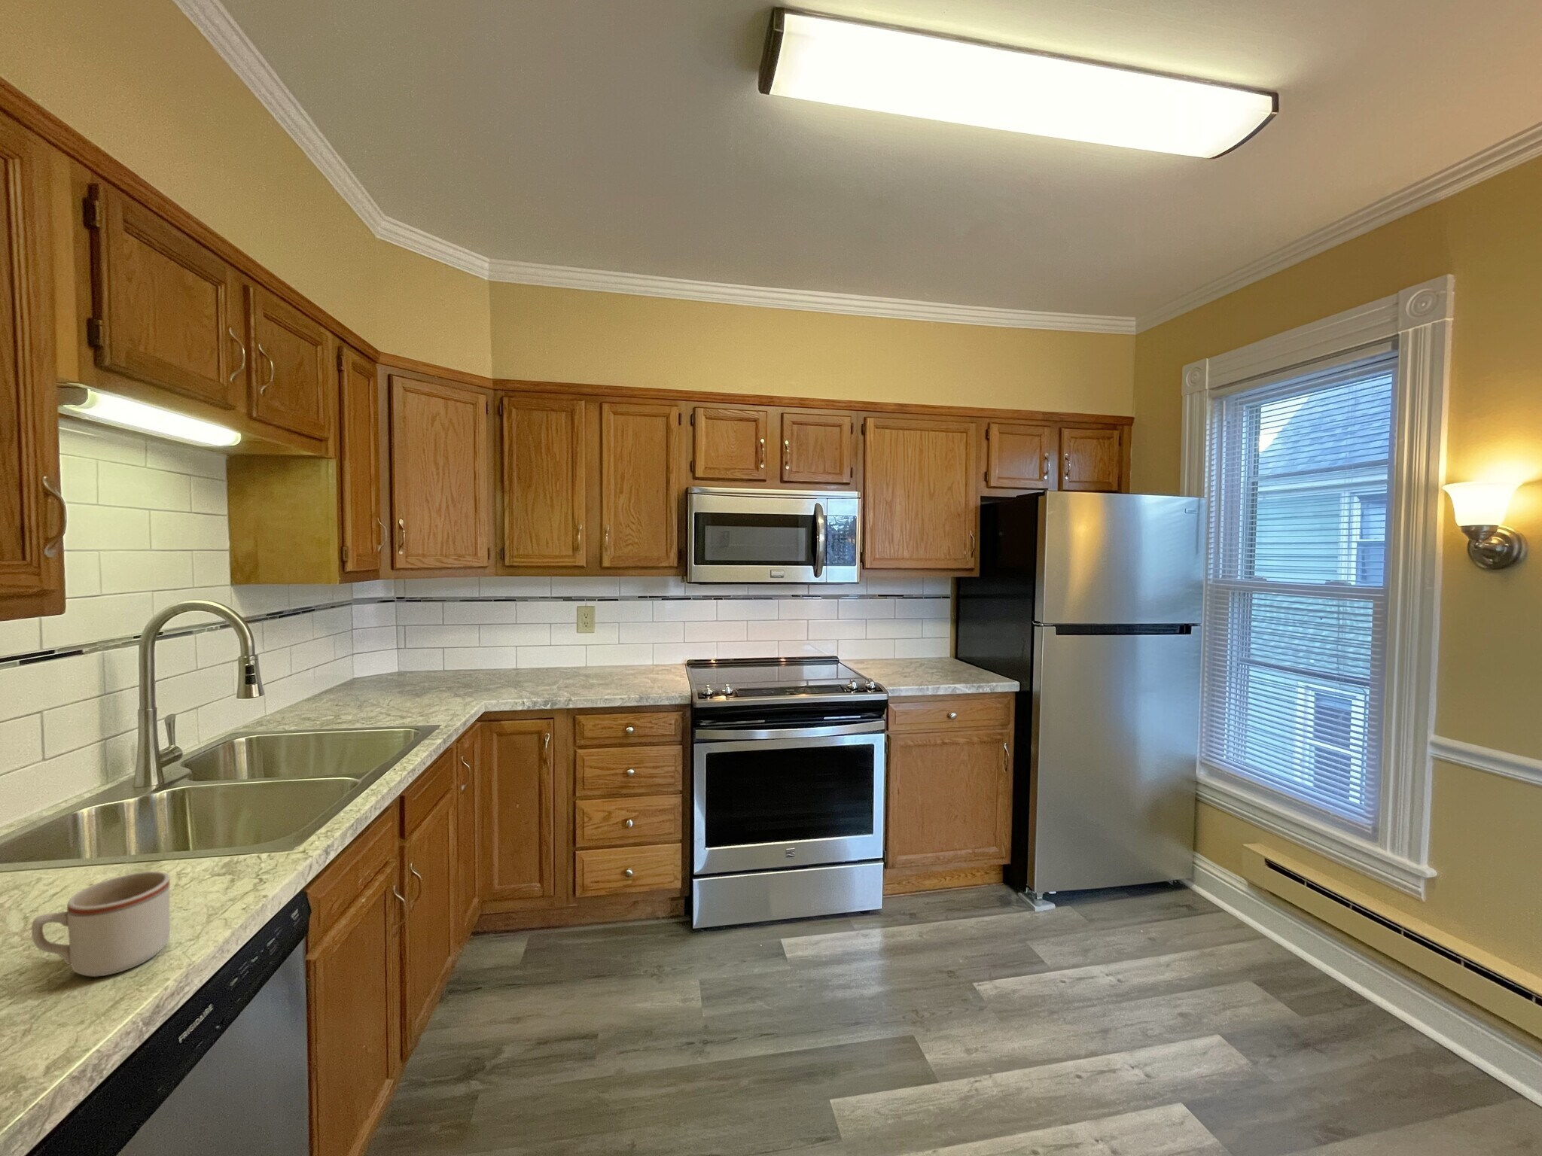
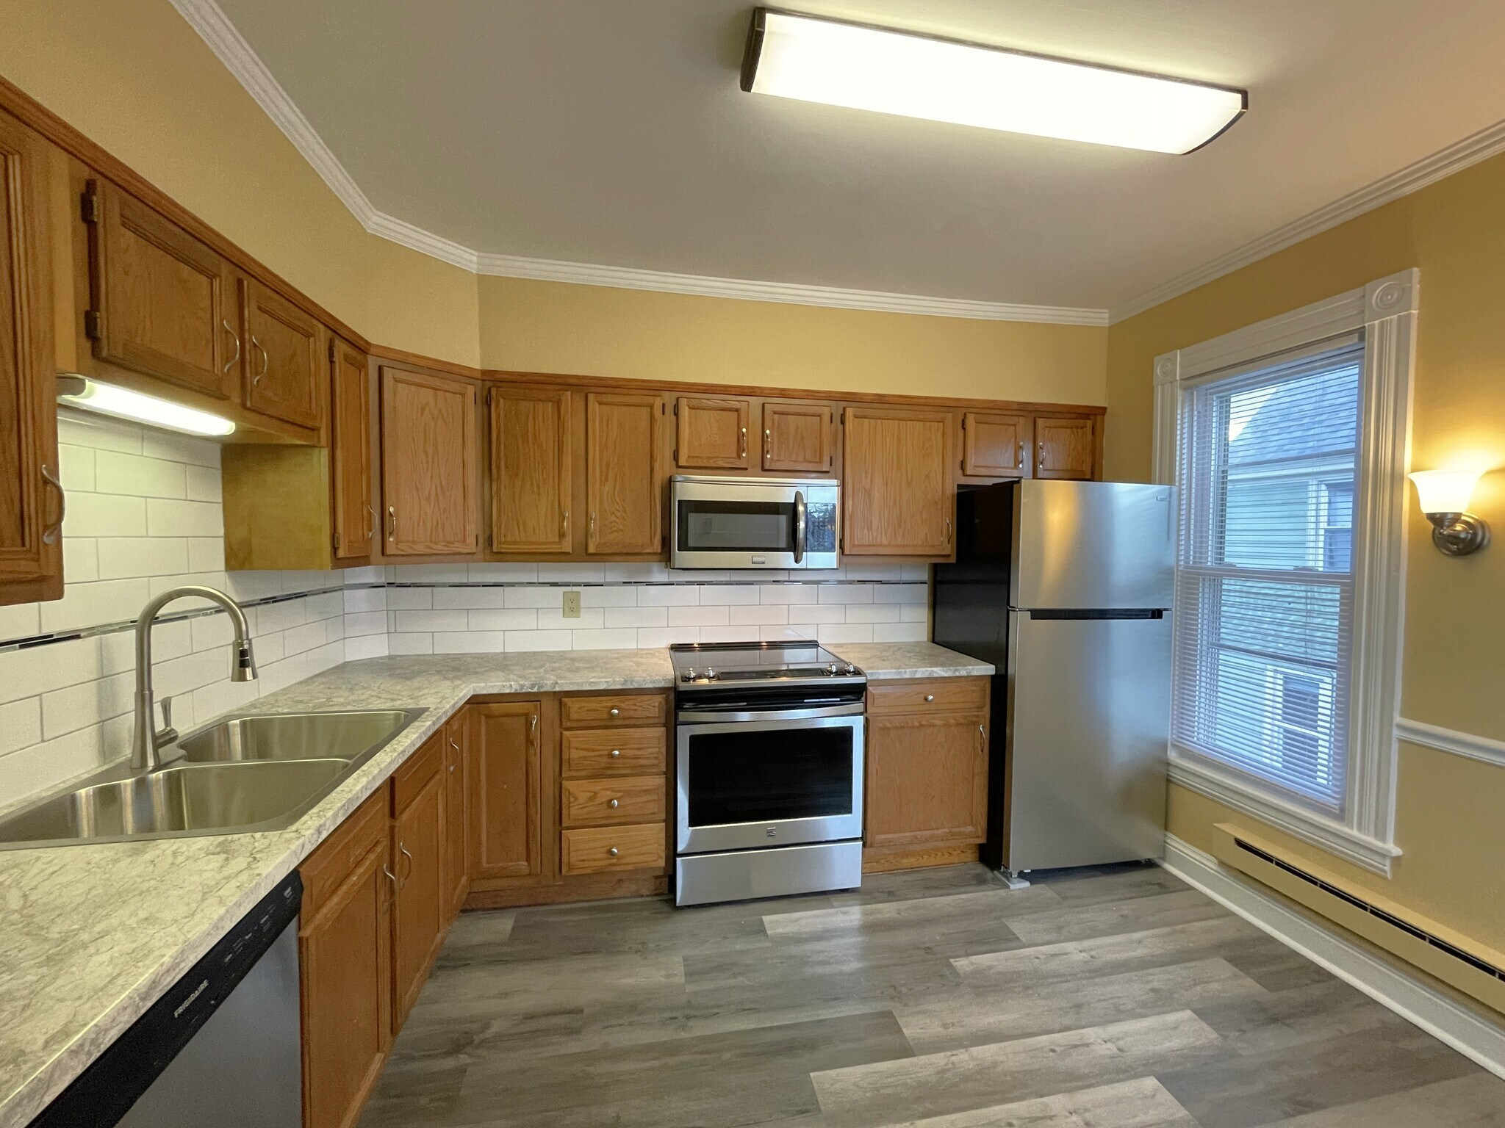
- mug [30,871,171,977]
